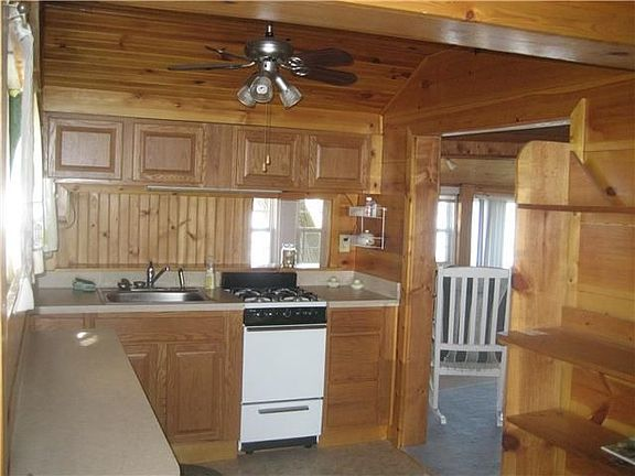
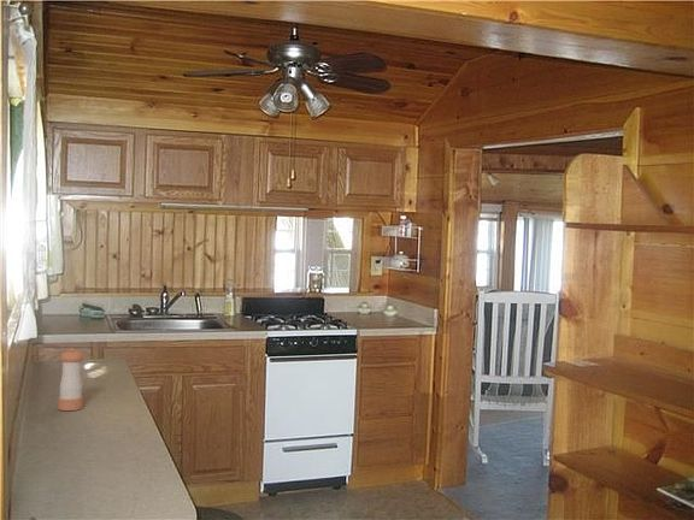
+ pepper shaker [57,347,84,412]
